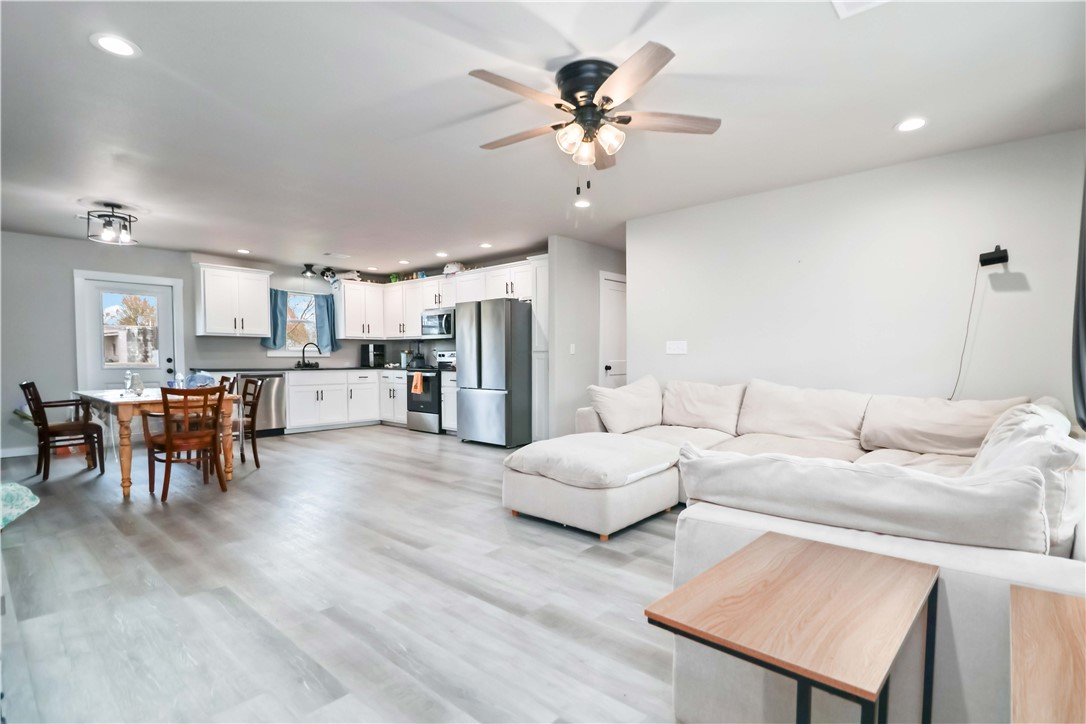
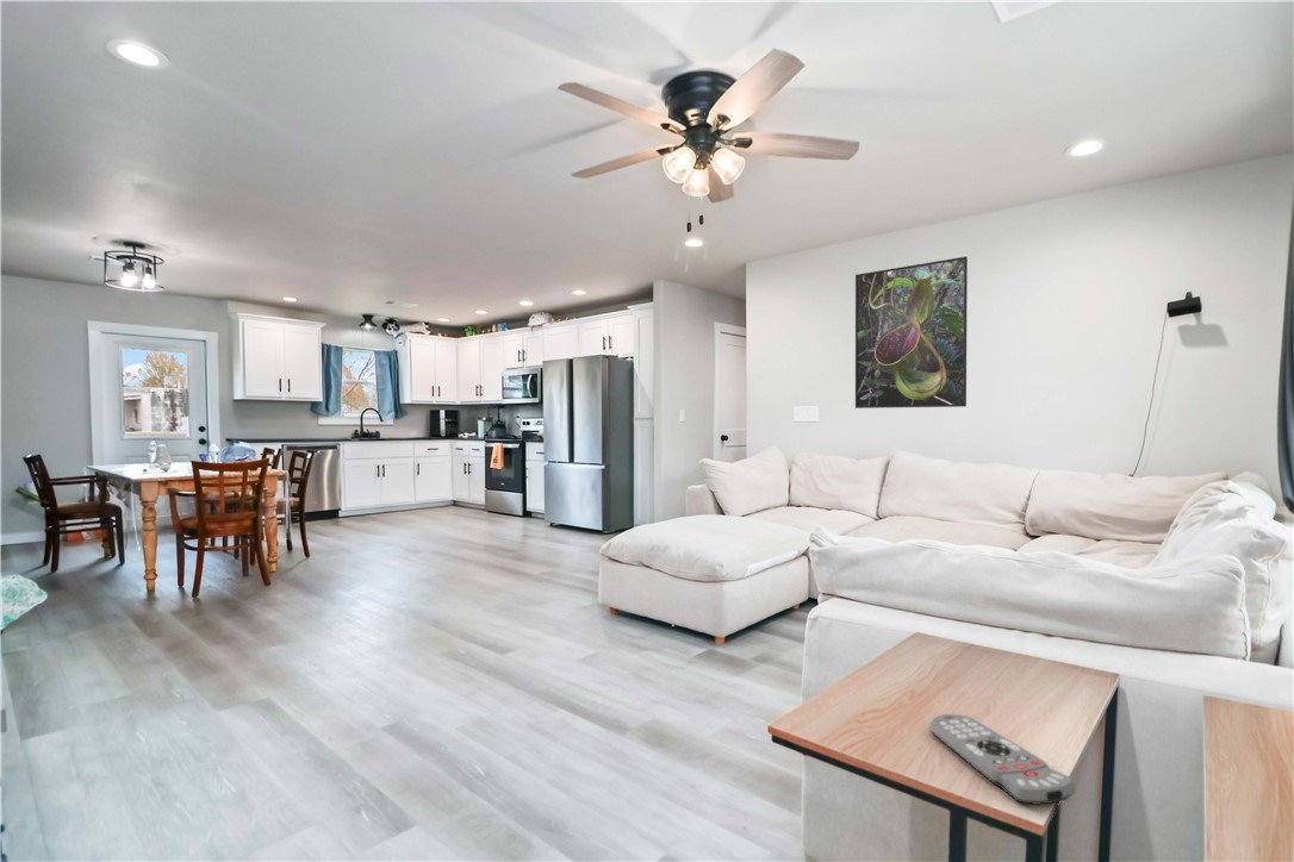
+ remote control [928,713,1077,806]
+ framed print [854,256,969,410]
